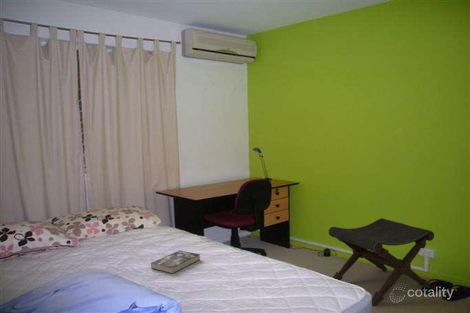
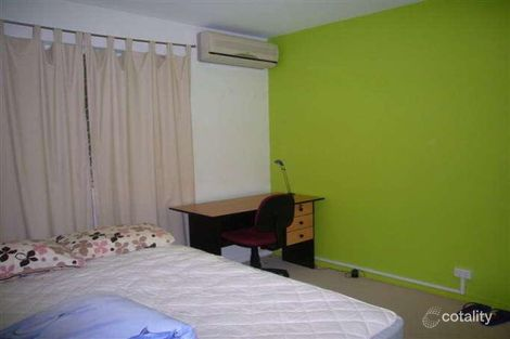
- book [150,249,201,275]
- footstool [328,217,435,307]
